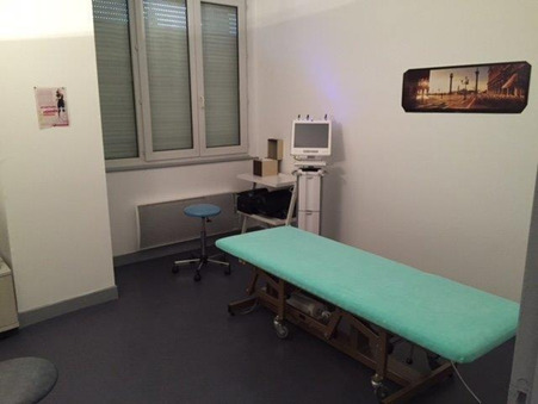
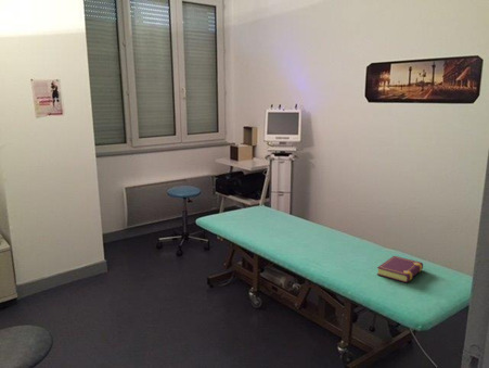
+ book [376,255,424,283]
